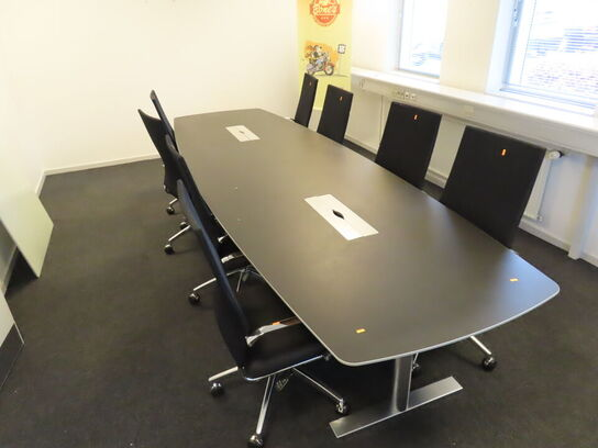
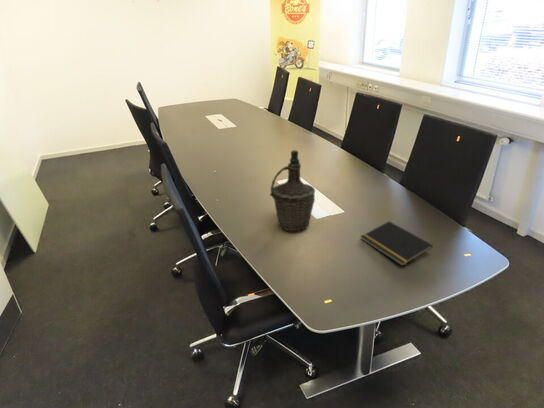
+ notepad [360,220,434,267]
+ bottle [269,149,316,232]
